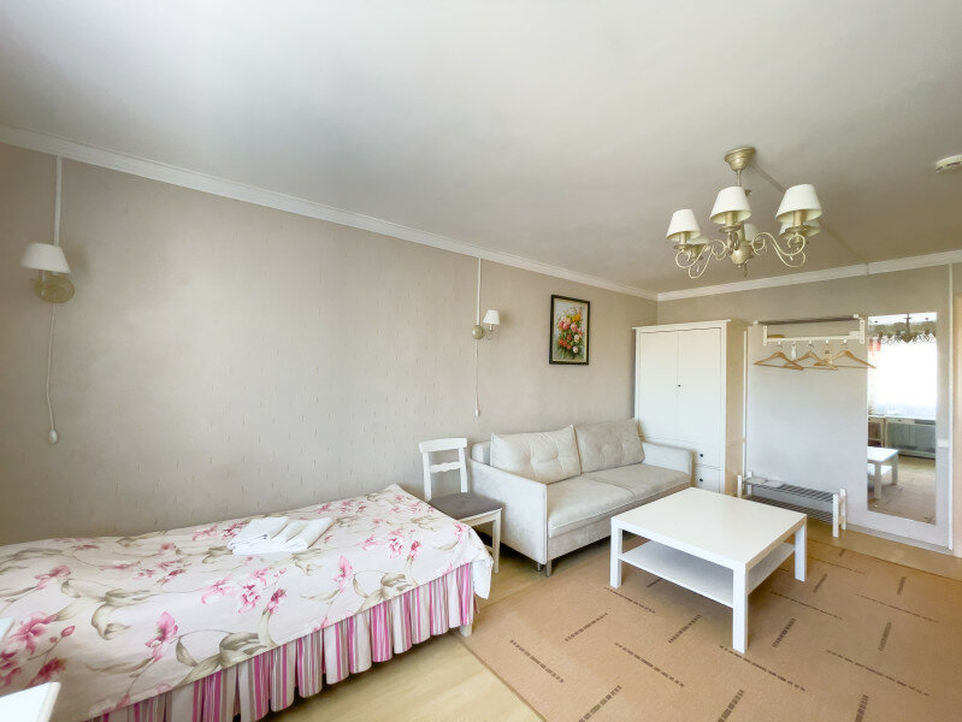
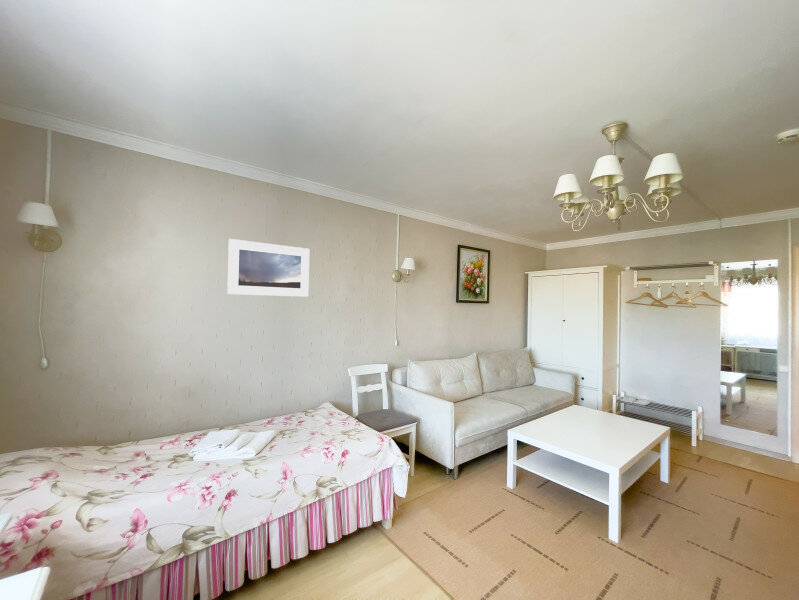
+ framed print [226,238,311,298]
